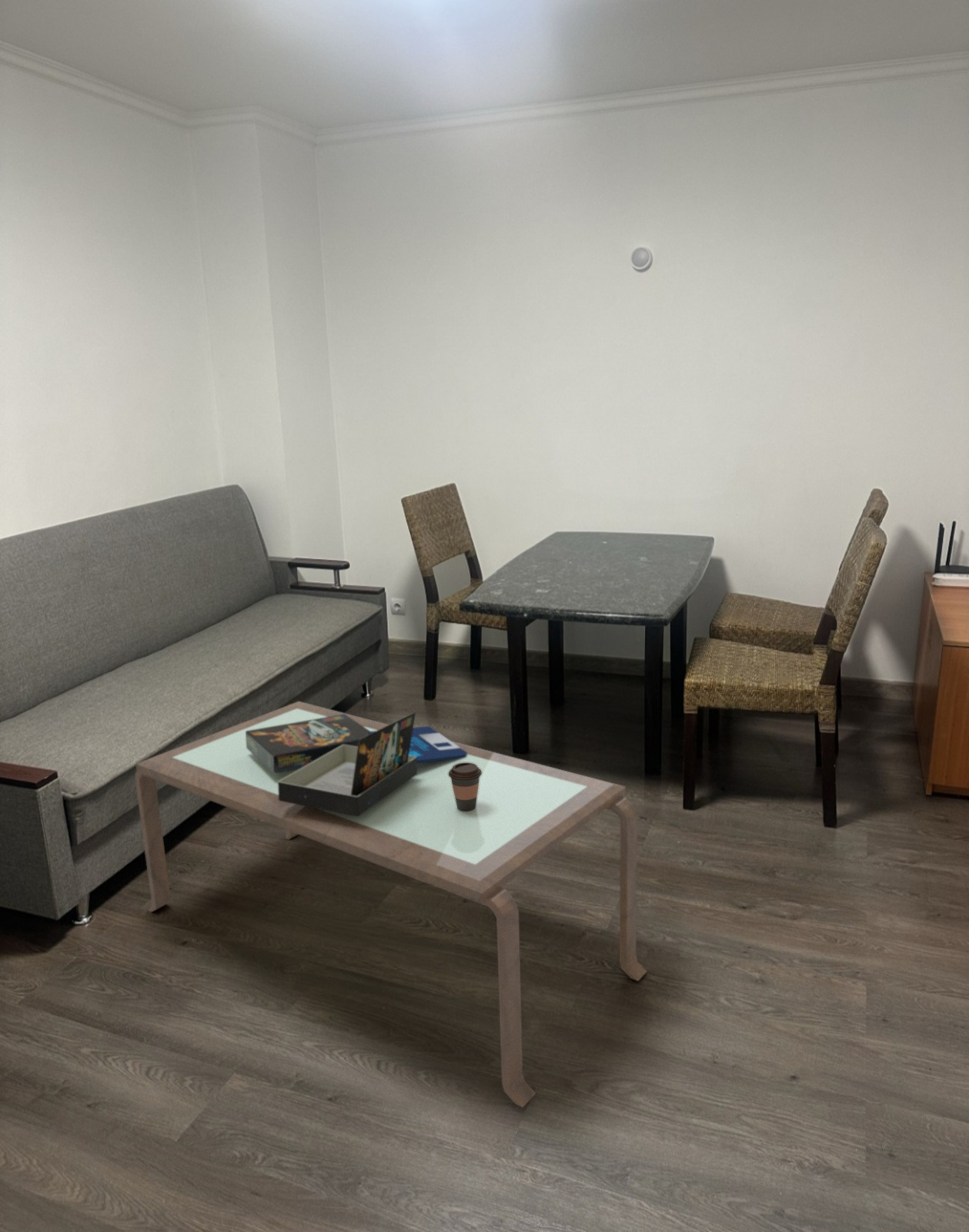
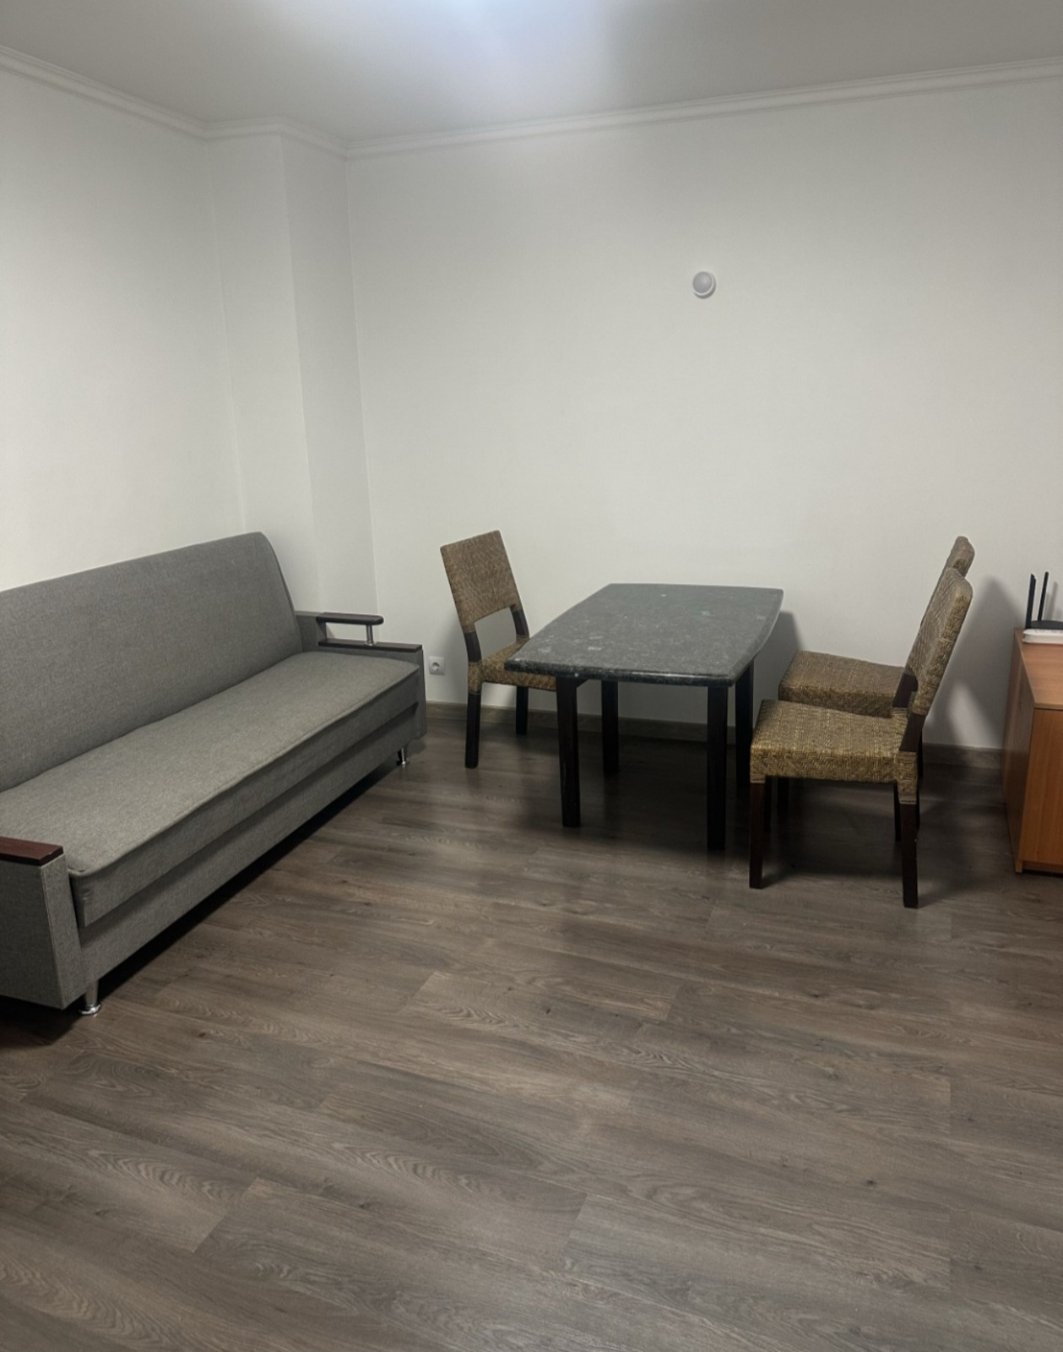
- coffee cup [448,762,482,812]
- coffee table [135,701,648,1108]
- board game [246,711,467,816]
